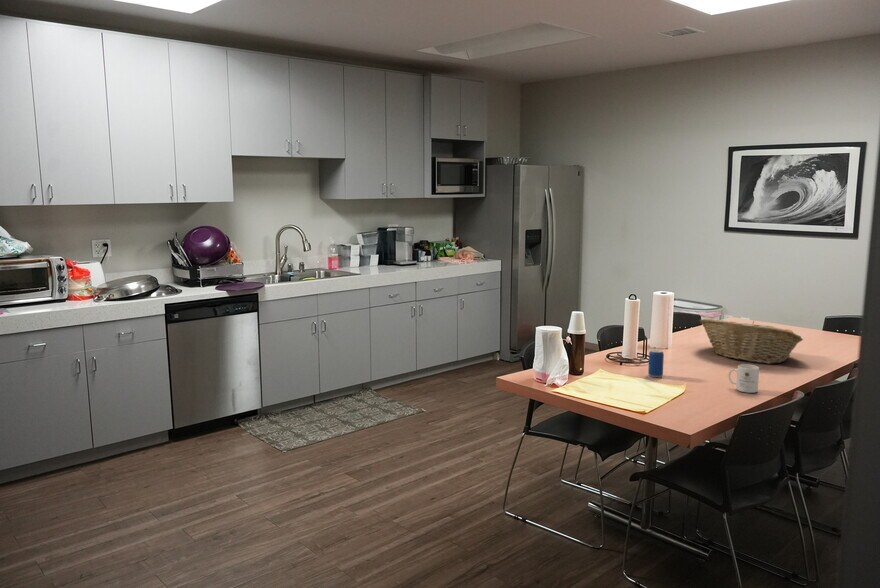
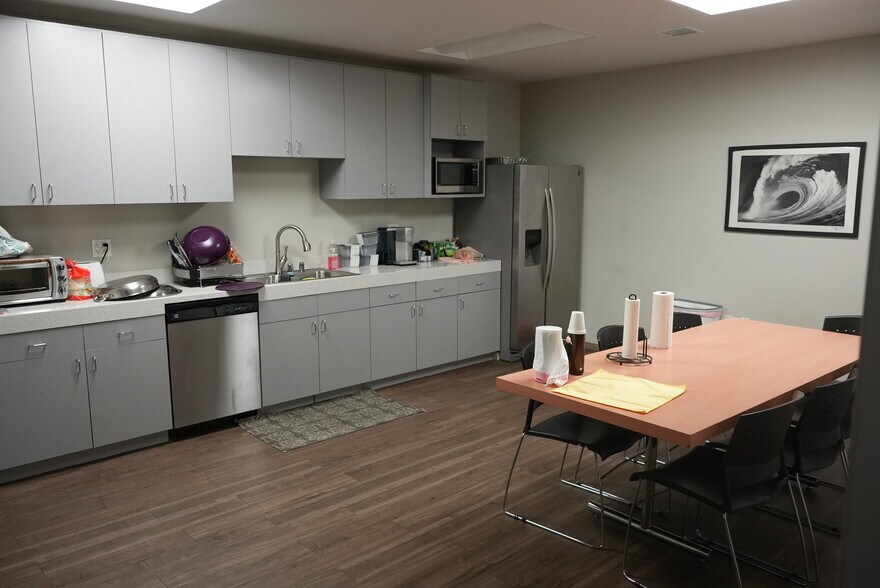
- beverage can [647,348,665,378]
- mug [728,363,760,394]
- fruit basket [699,317,804,365]
